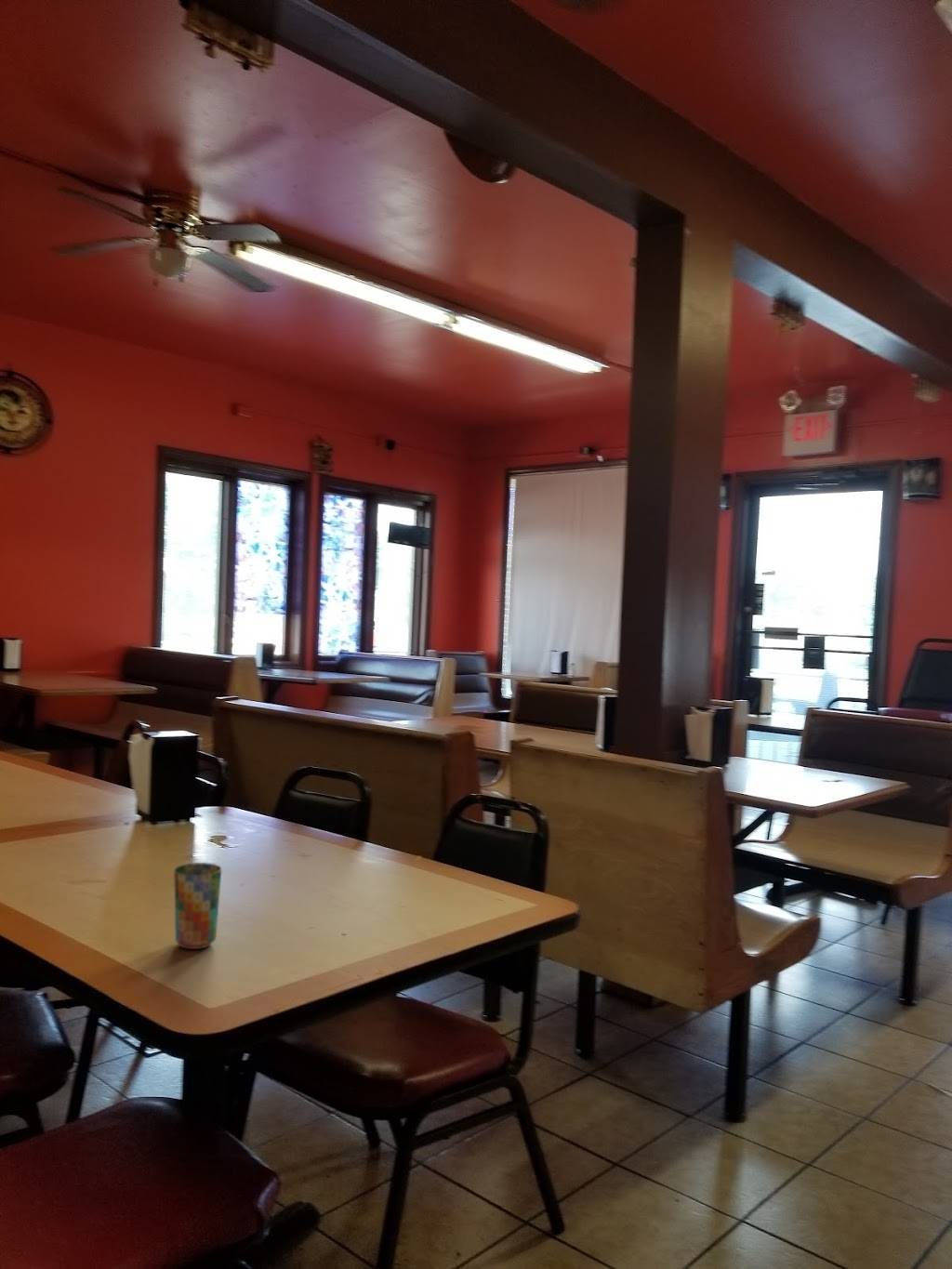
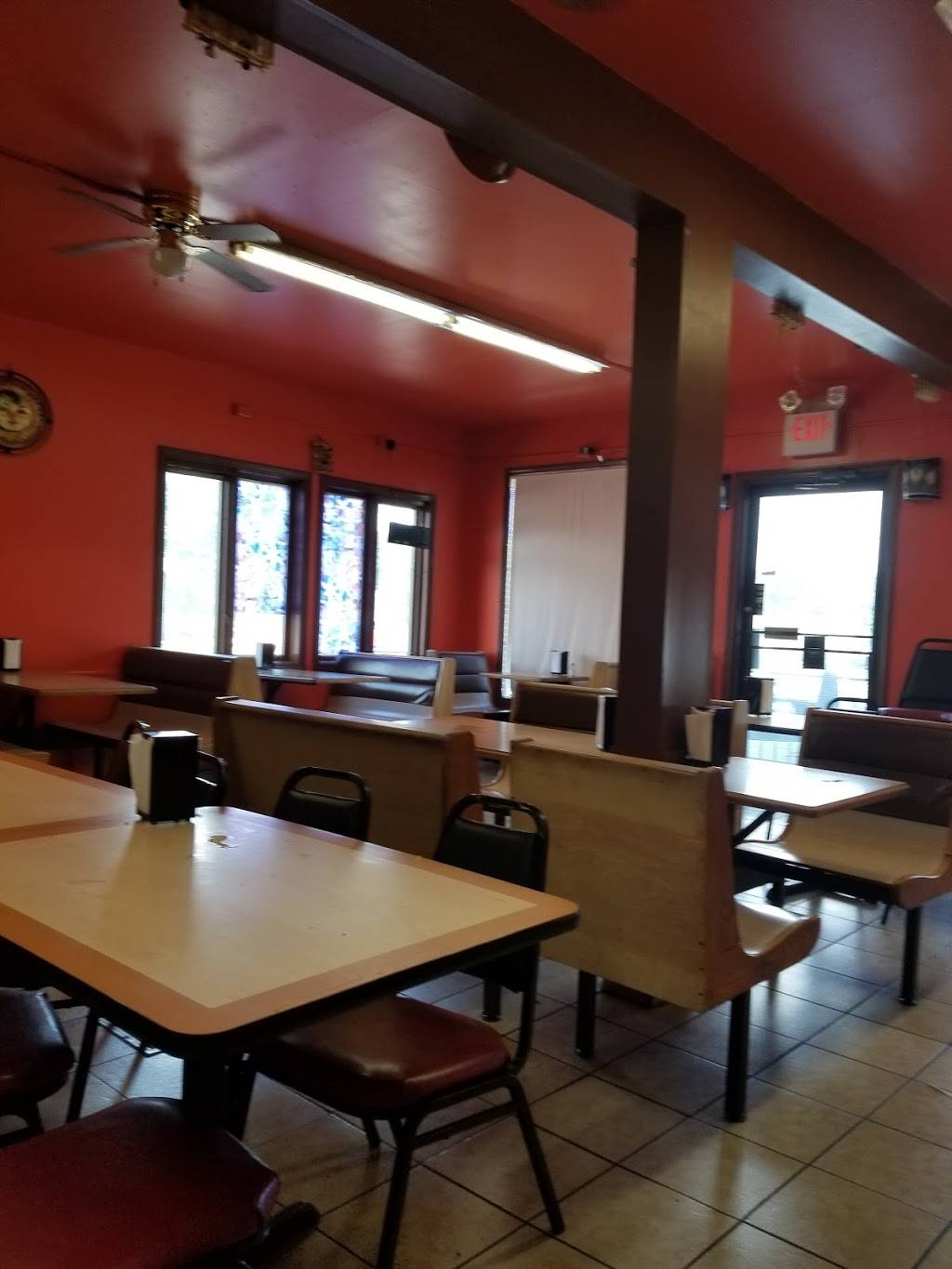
- cup [173,862,223,950]
